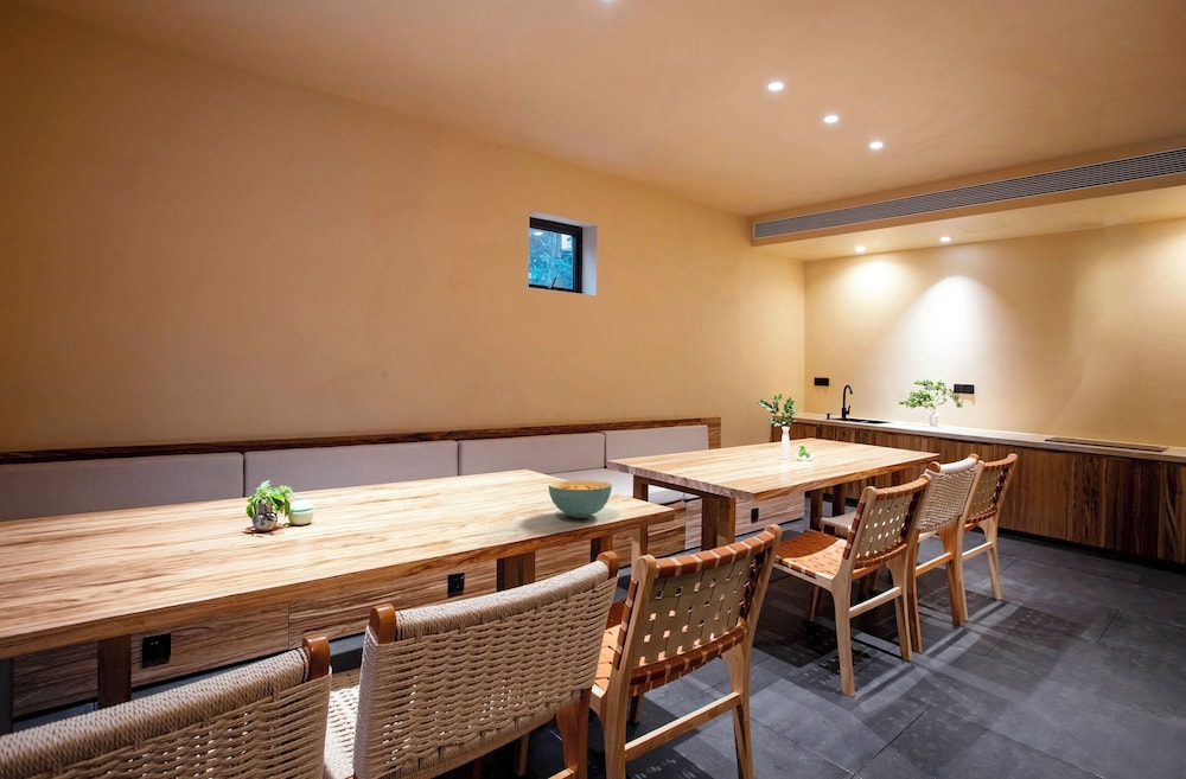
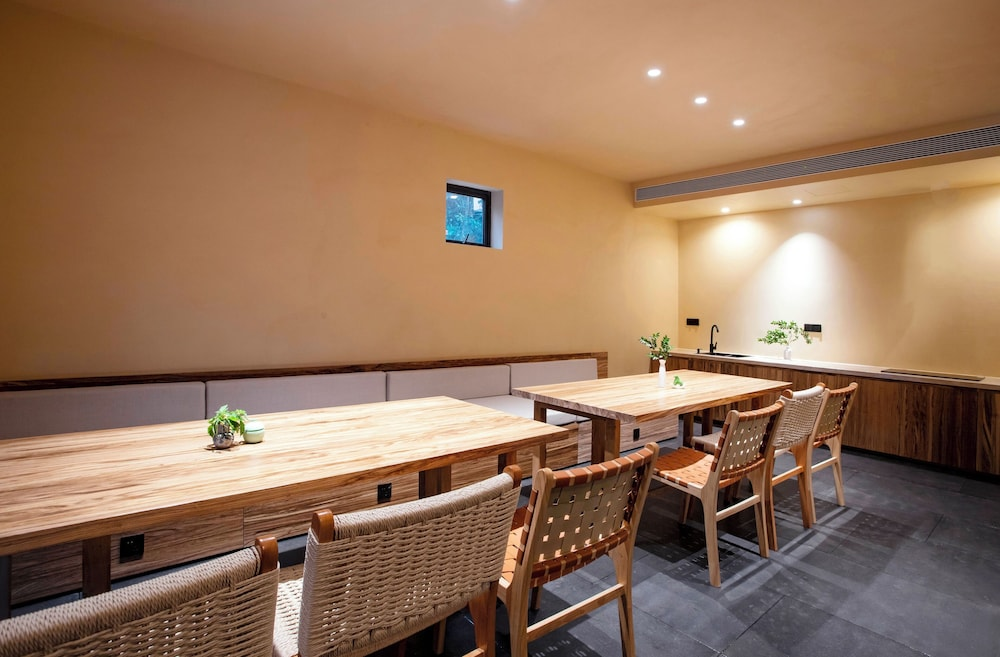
- cereal bowl [548,479,613,519]
